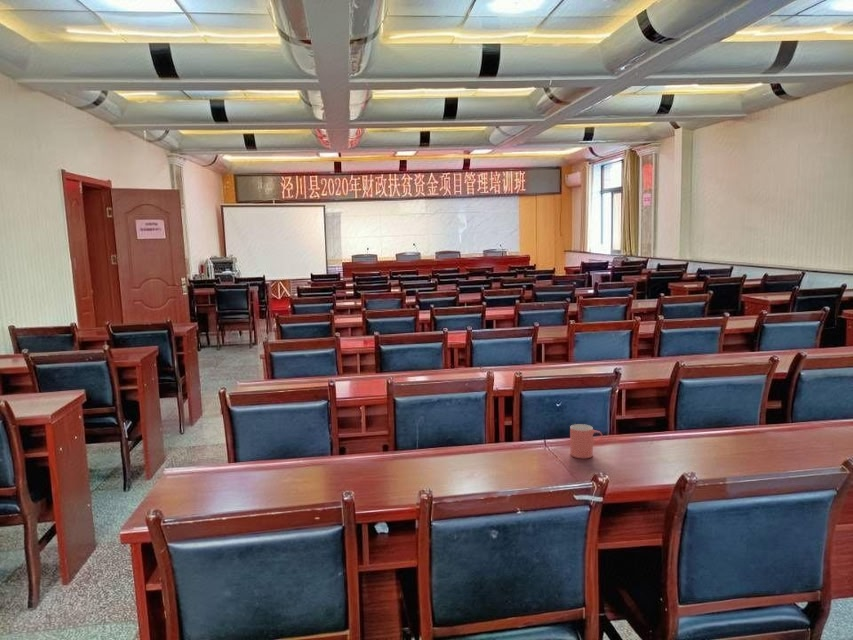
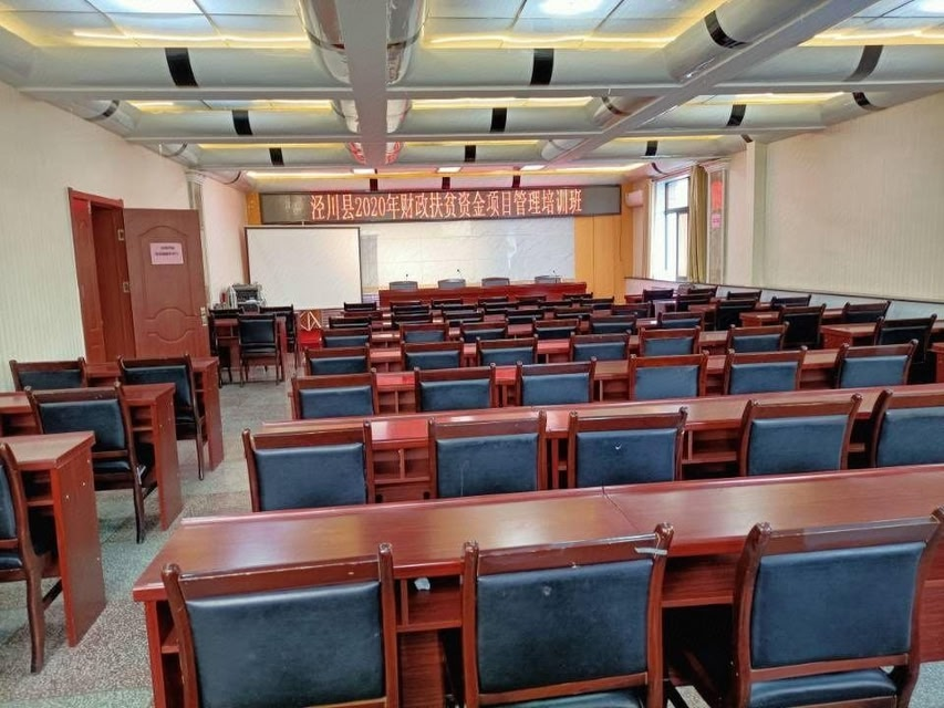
- cup [569,423,603,459]
